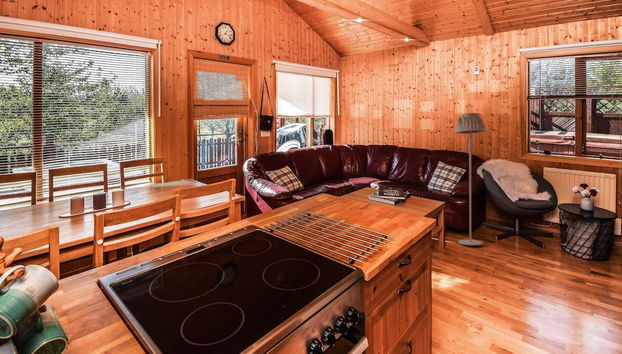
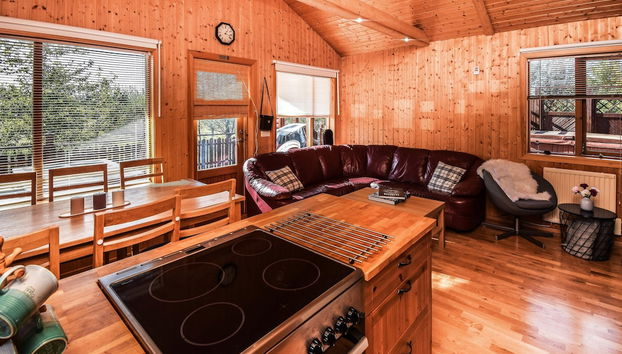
- floor lamp [453,112,487,247]
